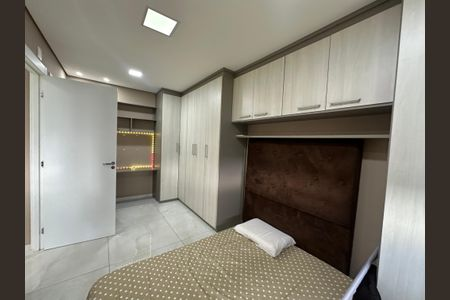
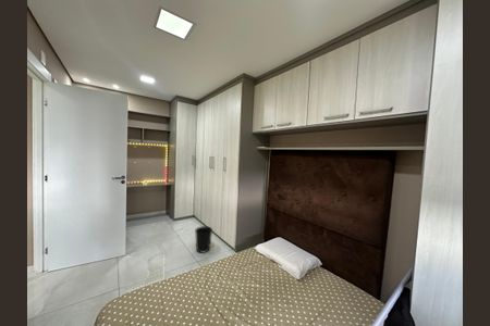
+ wastebasket [194,225,213,254]
